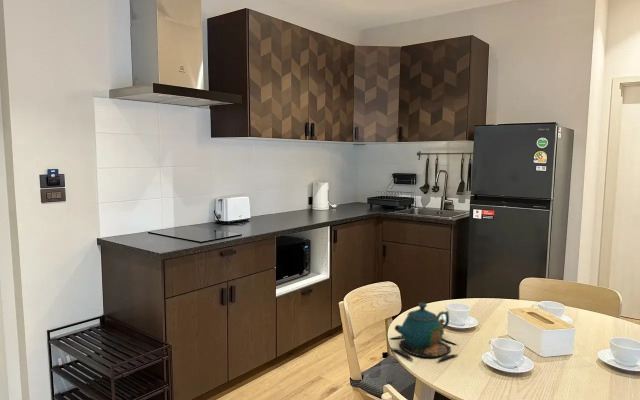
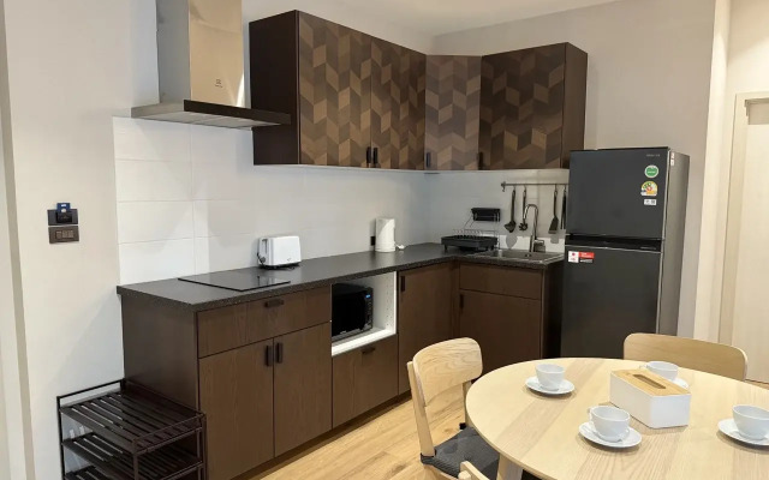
- teapot [389,302,460,362]
